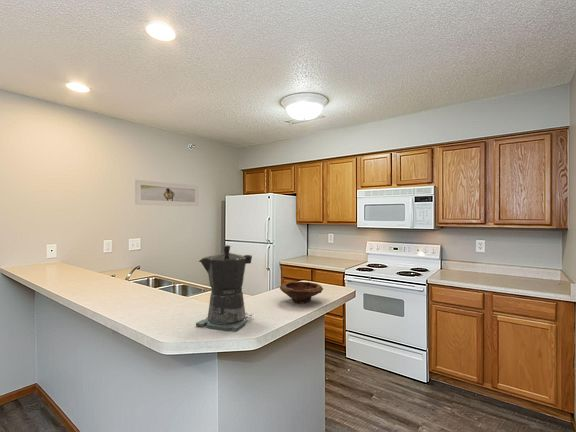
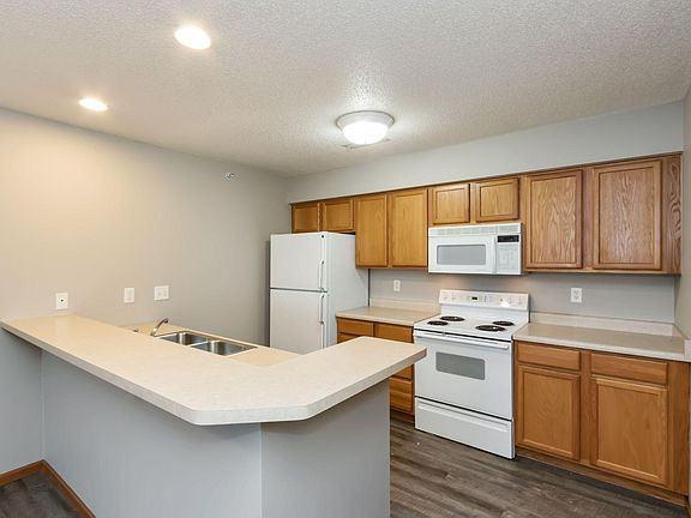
- bowl [279,281,324,304]
- coffee maker [195,244,253,332]
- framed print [134,179,200,207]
